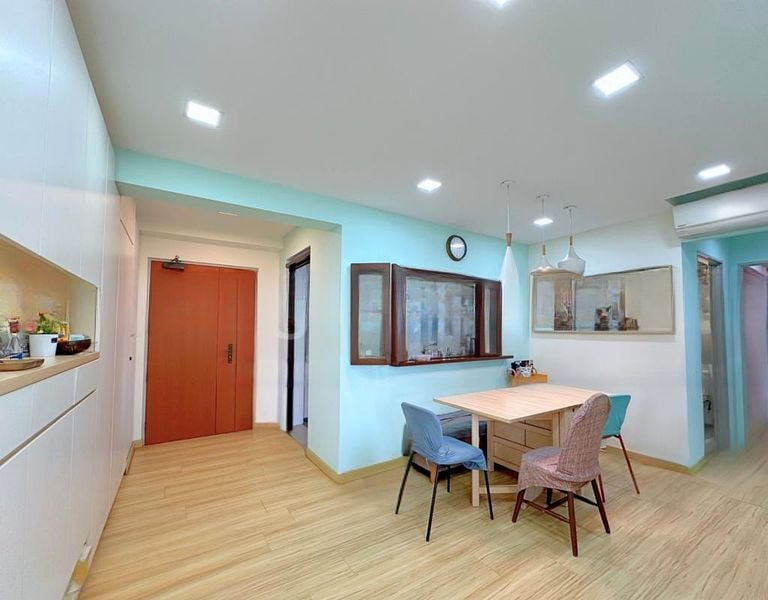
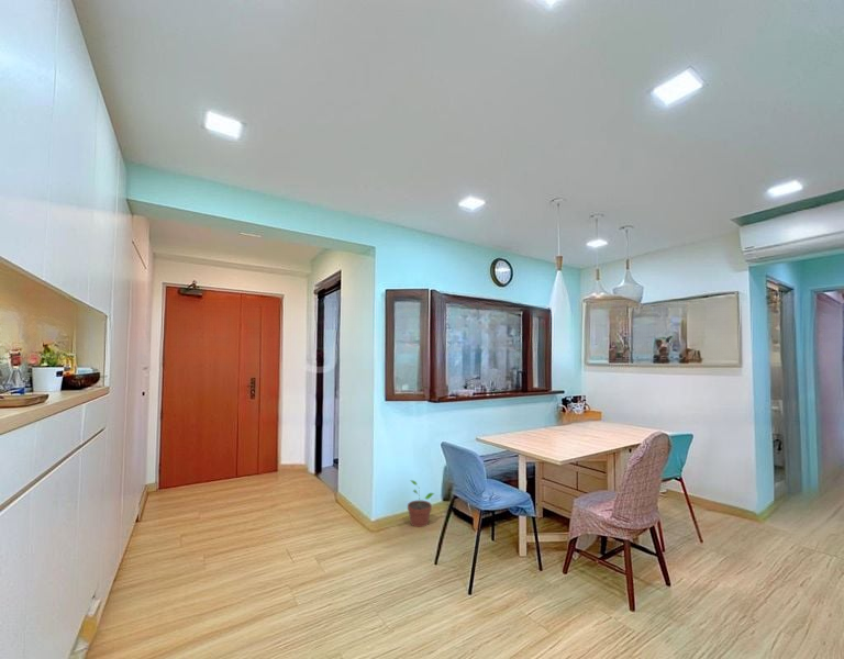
+ potted plant [407,479,436,528]
